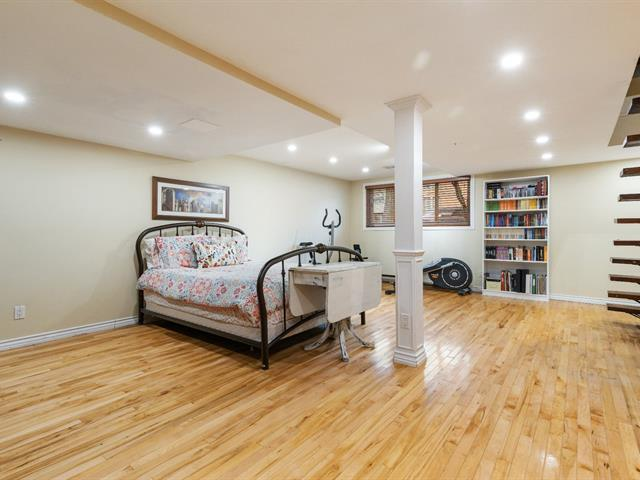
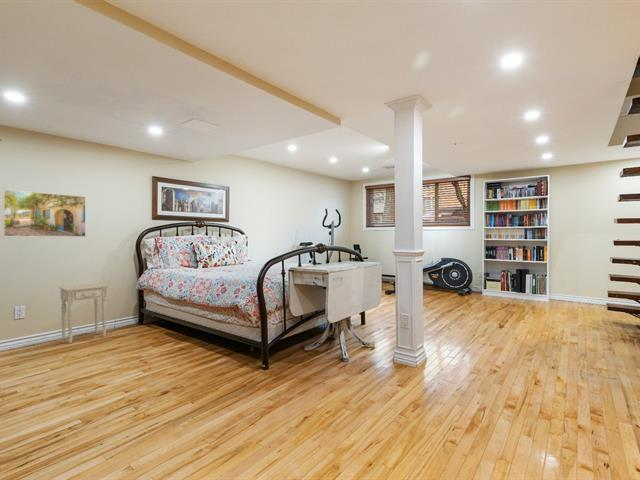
+ nightstand [58,282,111,344]
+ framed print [2,189,87,238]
